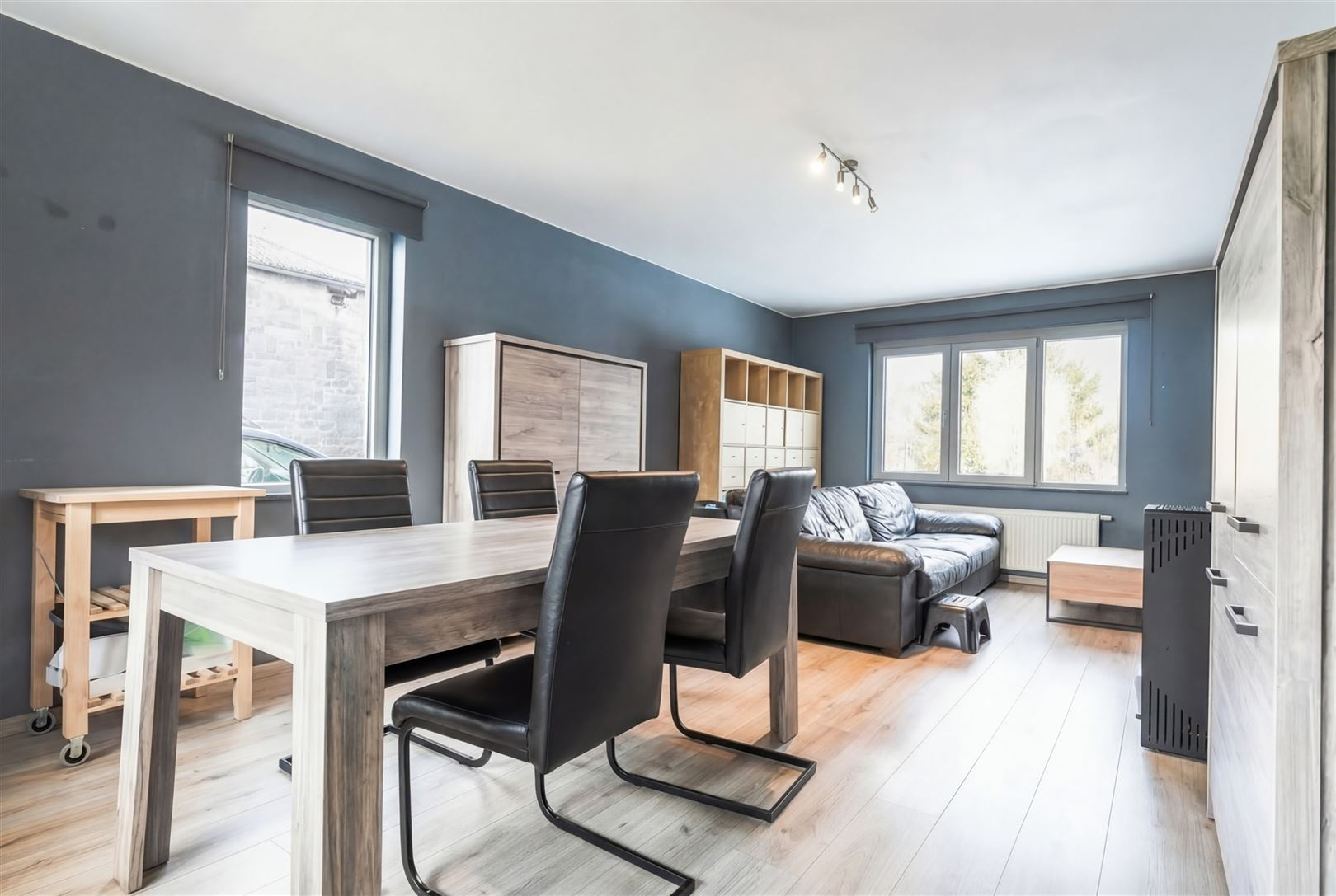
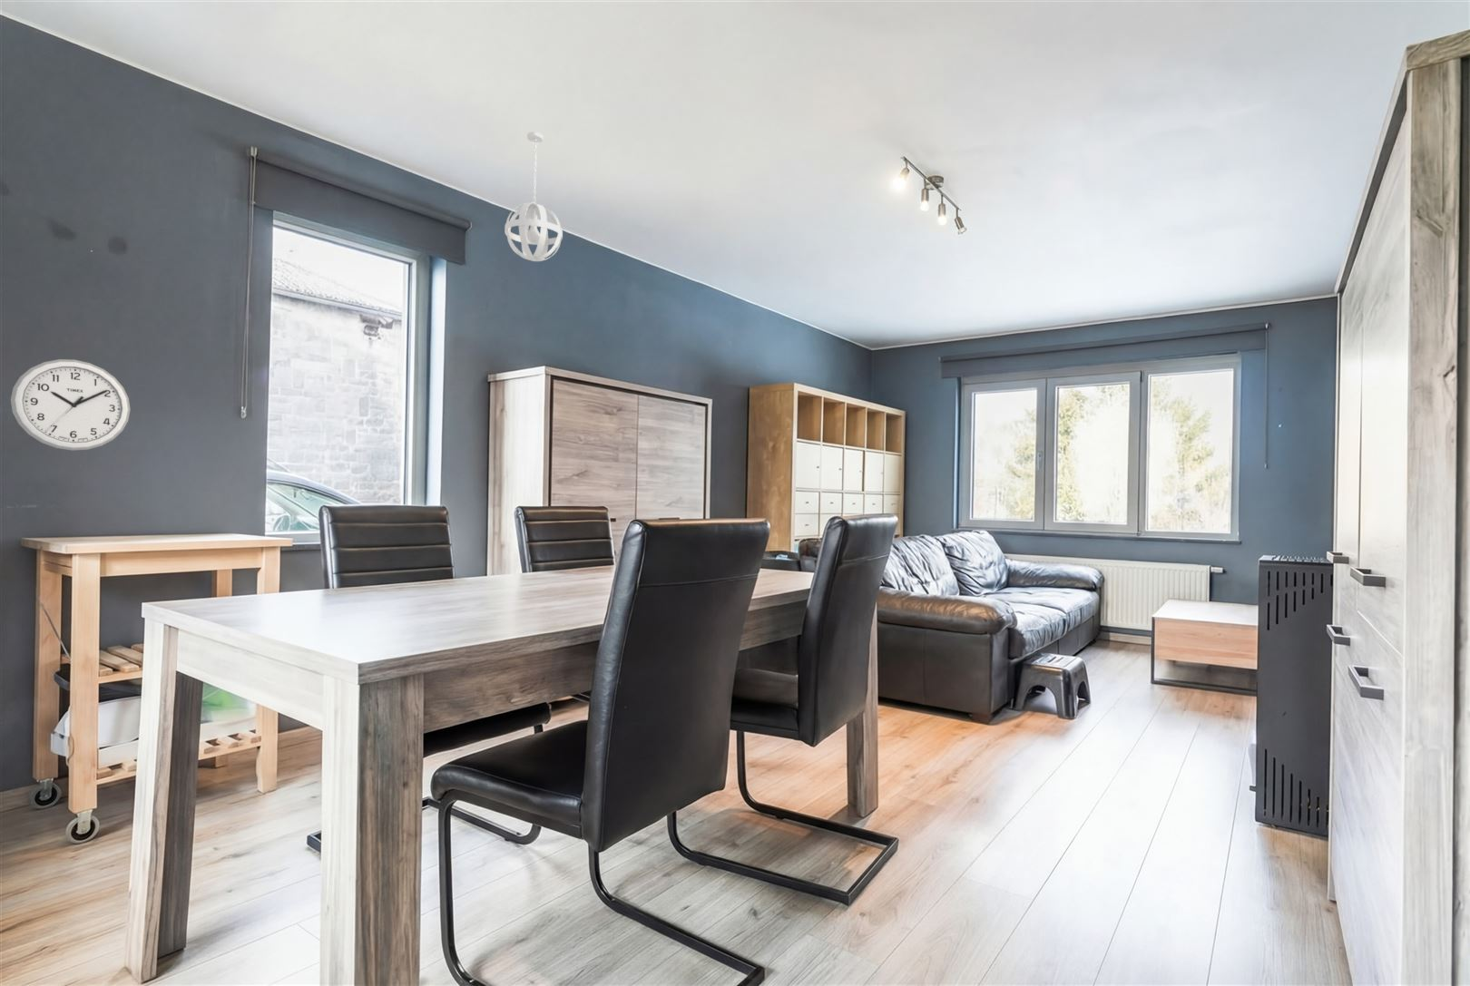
+ wall clock [10,359,131,451]
+ pendant light [504,132,563,262]
